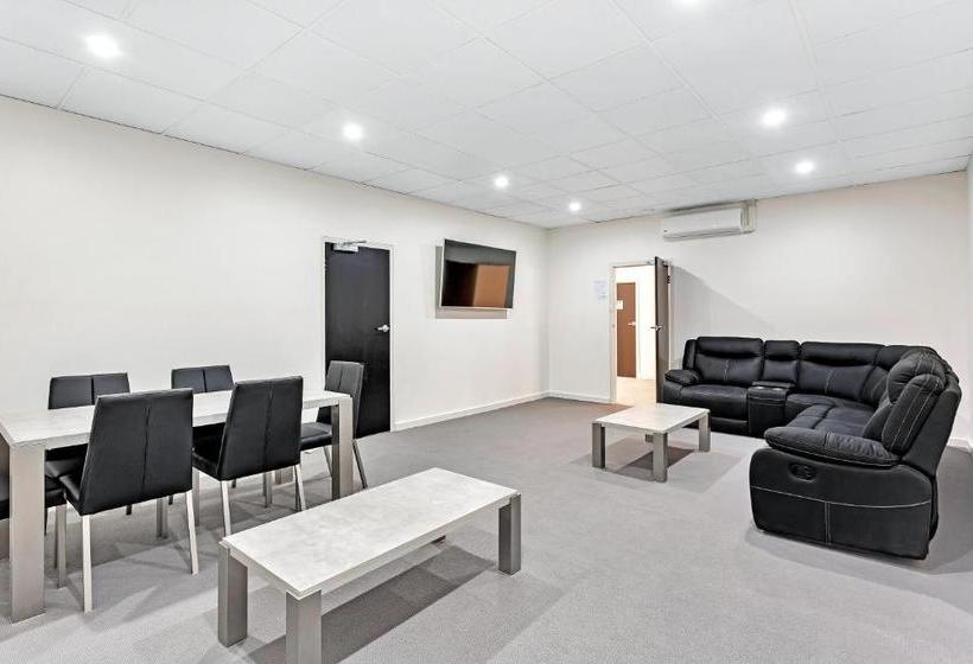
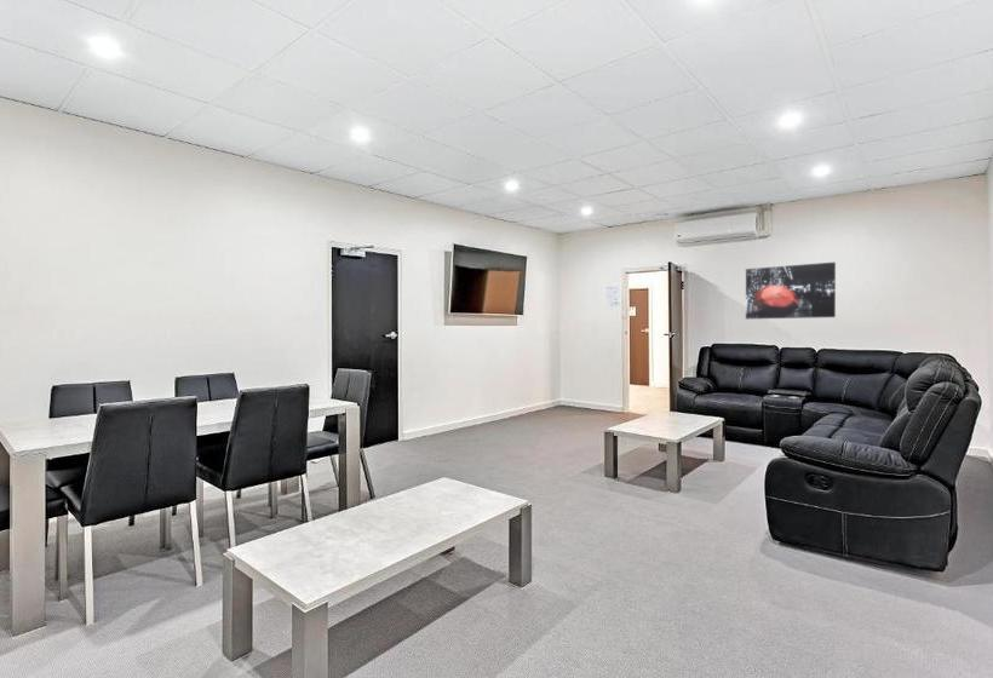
+ wall art [745,262,837,320]
